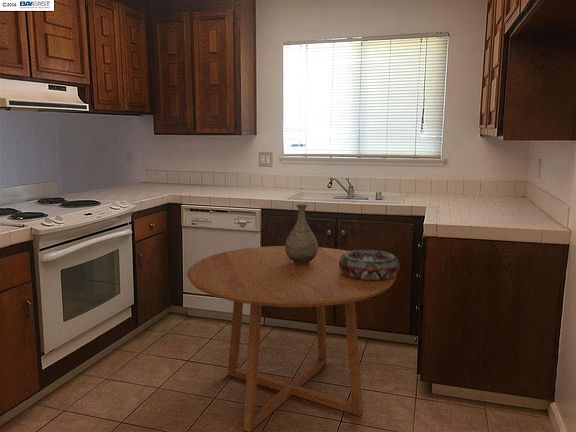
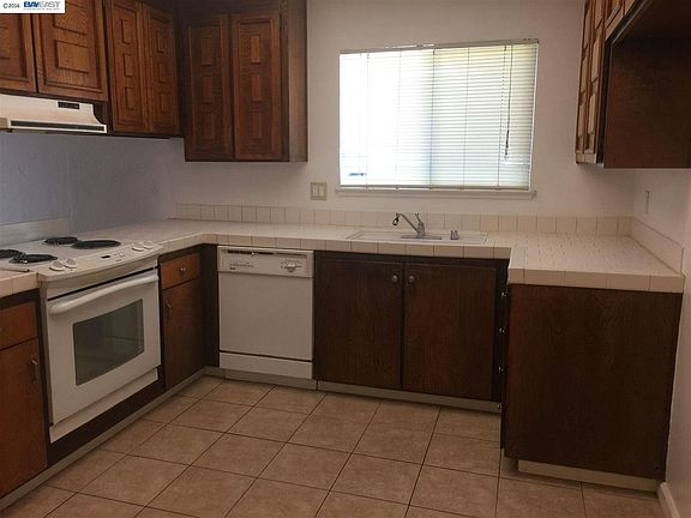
- dining table [186,245,397,432]
- decorative bowl [339,249,401,280]
- vase [284,203,319,266]
